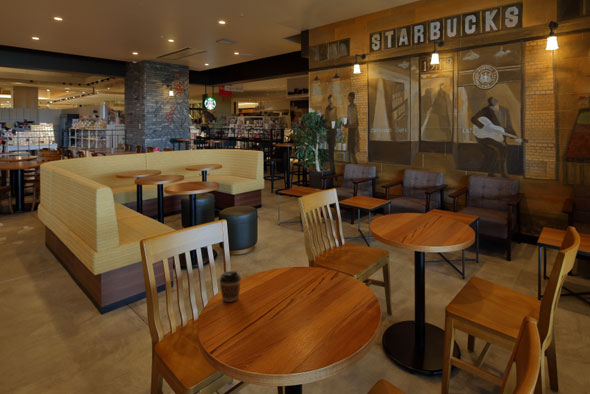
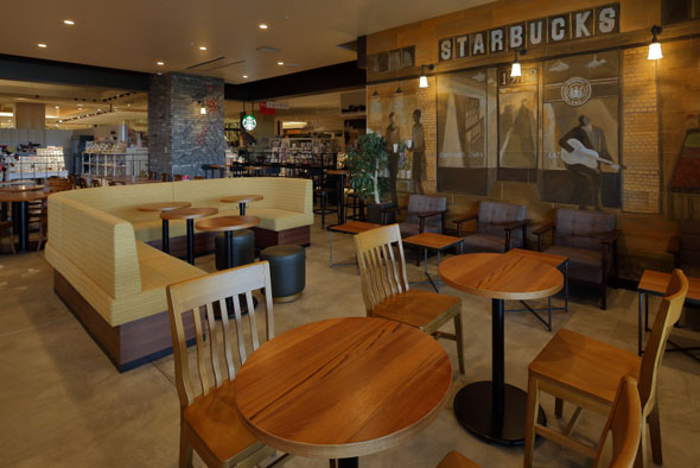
- coffee cup [218,270,242,303]
